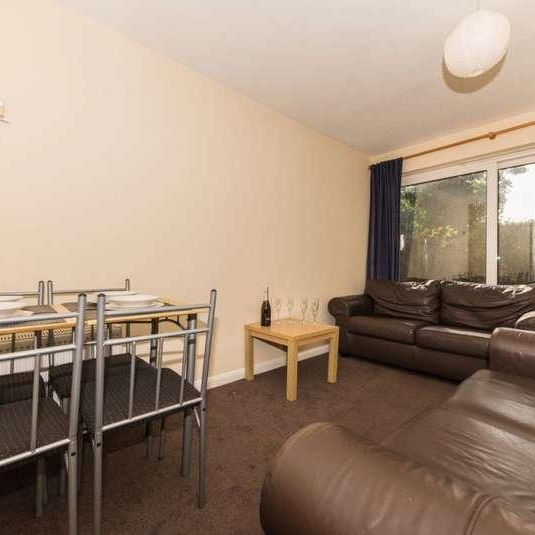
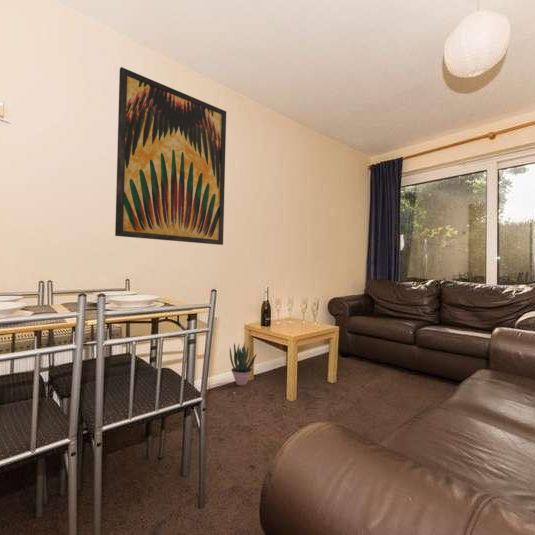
+ potted plant [229,342,258,387]
+ wall art [114,66,227,246]
